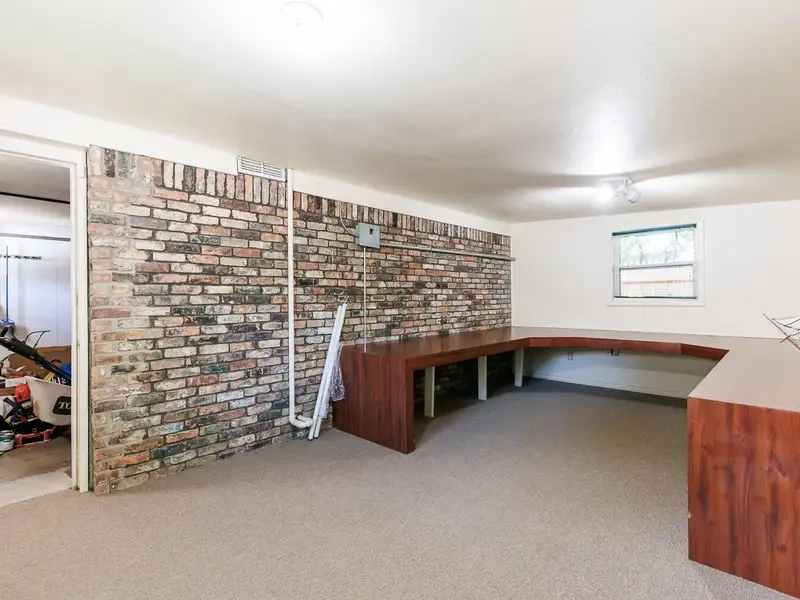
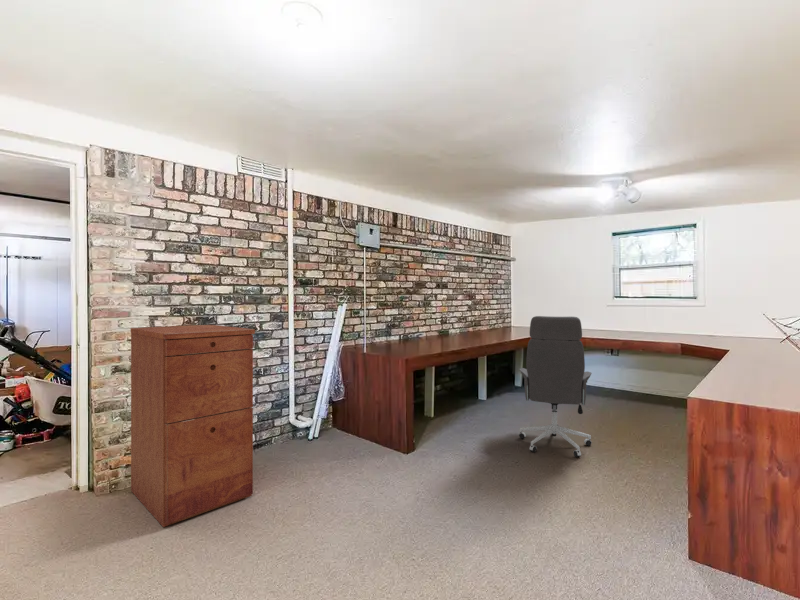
+ office chair [518,315,593,458]
+ filing cabinet [130,324,256,528]
